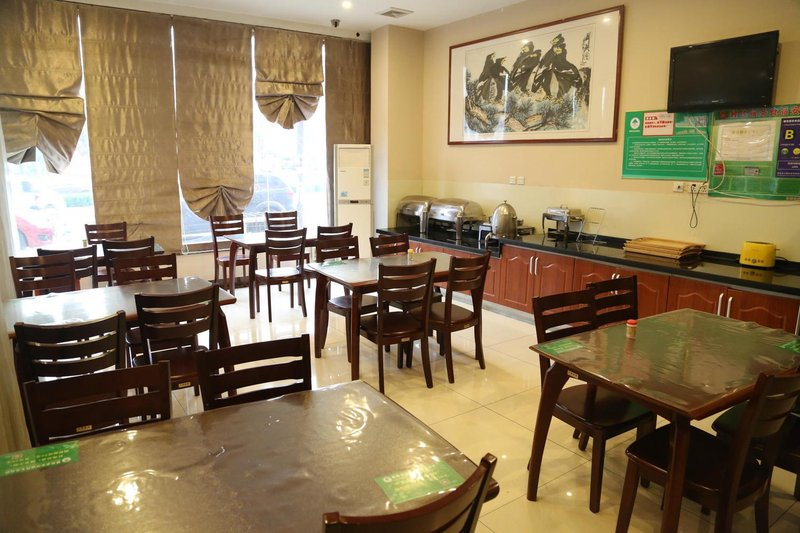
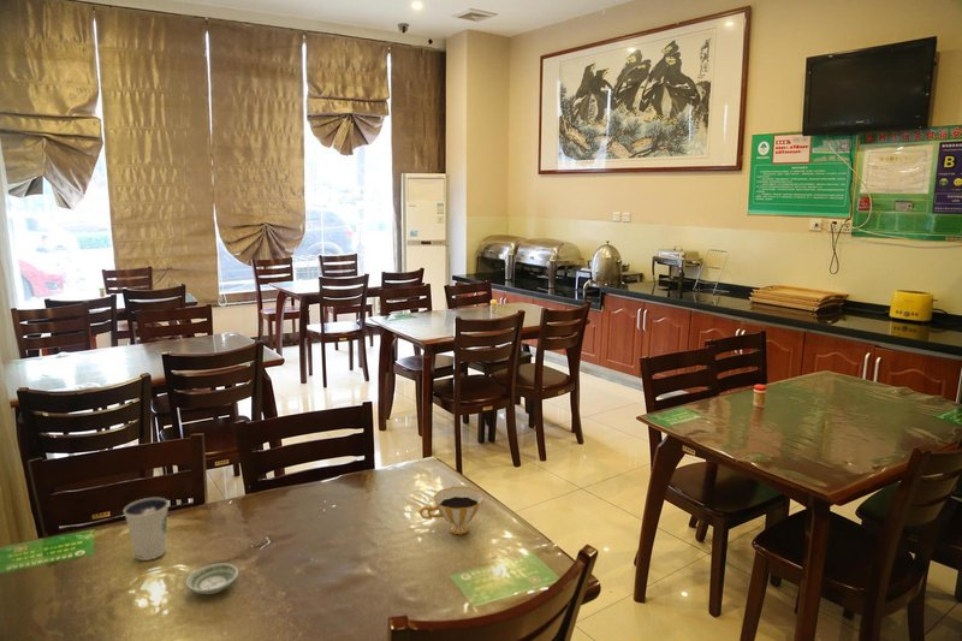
+ dixie cup [123,497,170,562]
+ teacup [417,486,486,535]
+ saucer [185,563,239,595]
